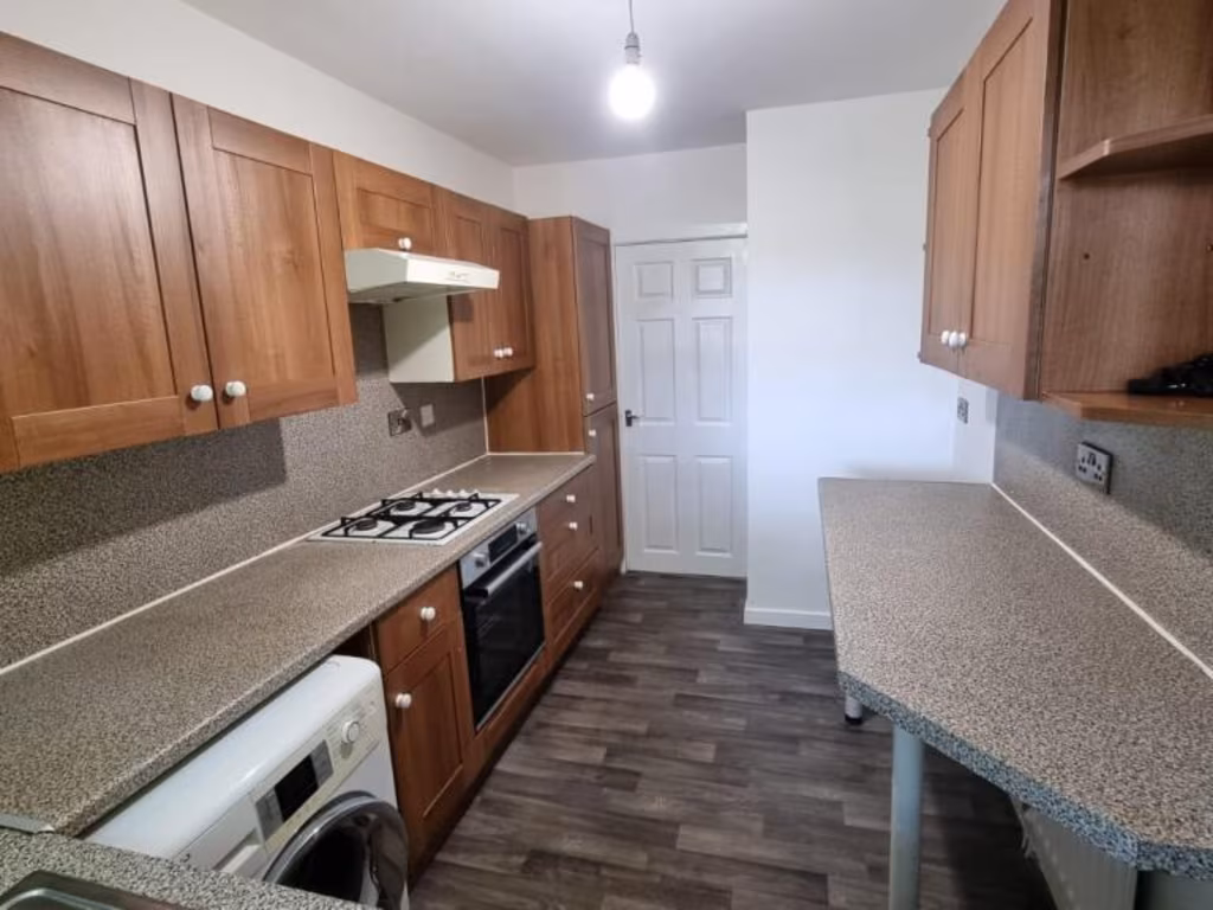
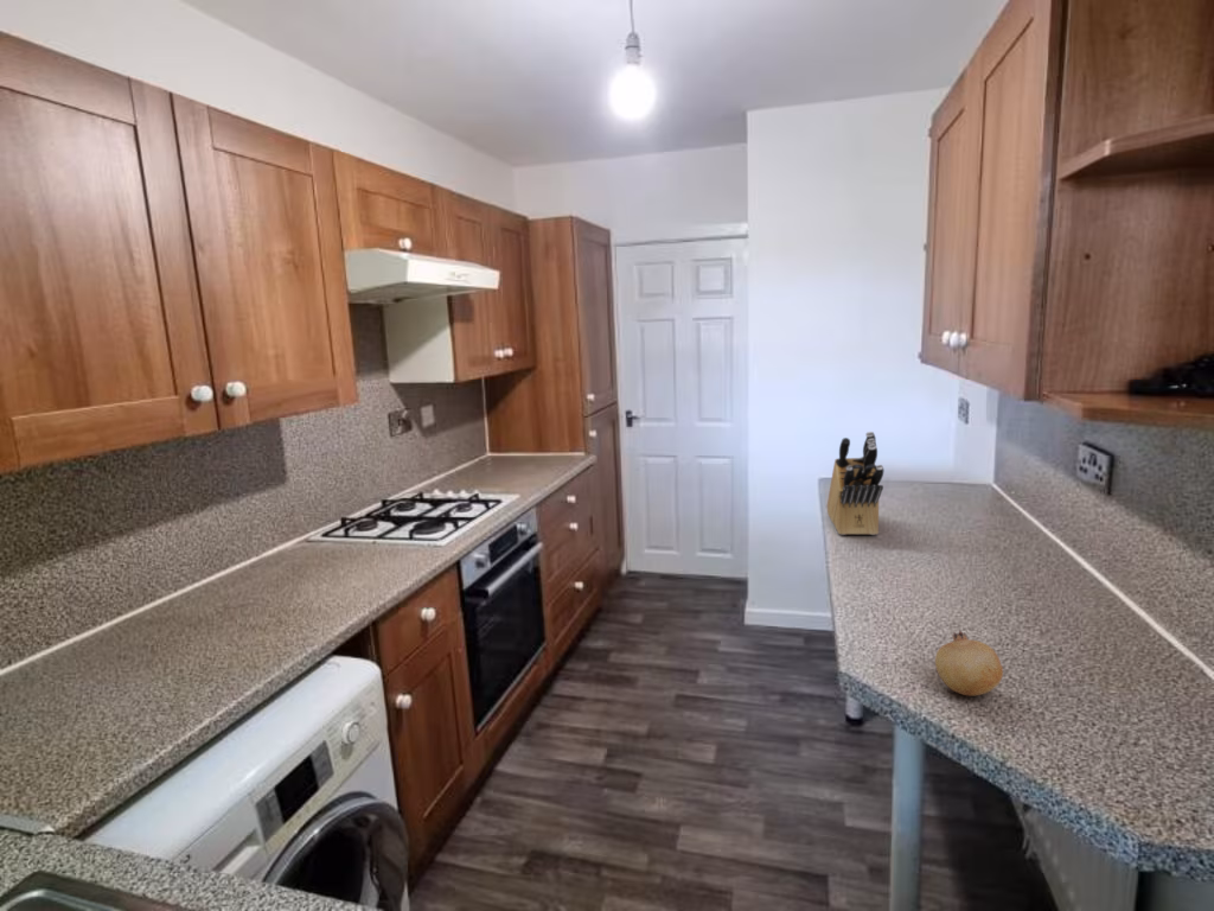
+ knife block [826,431,884,536]
+ fruit [934,630,1004,696]
